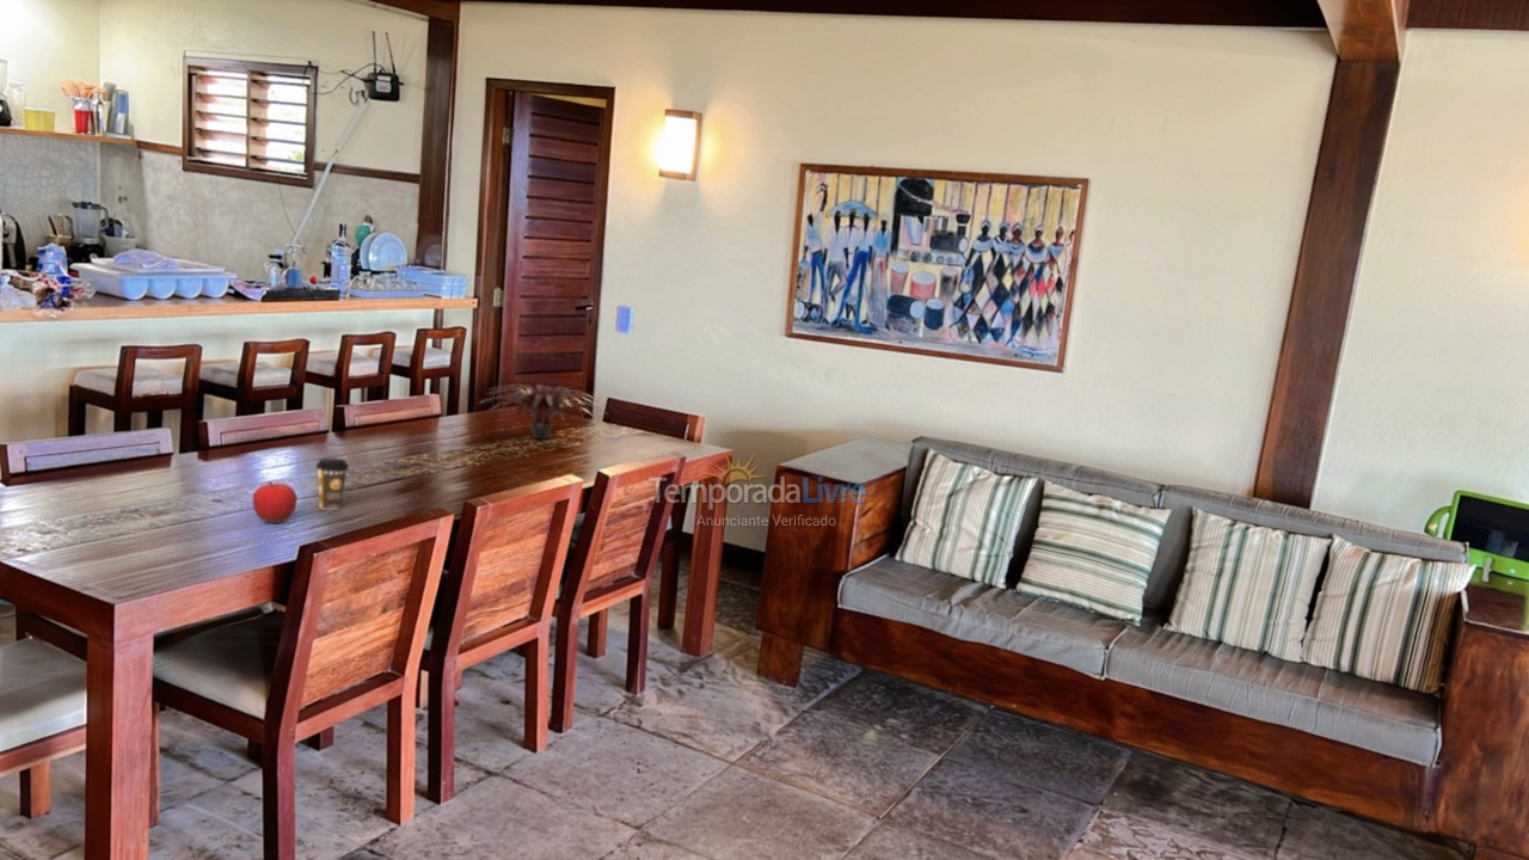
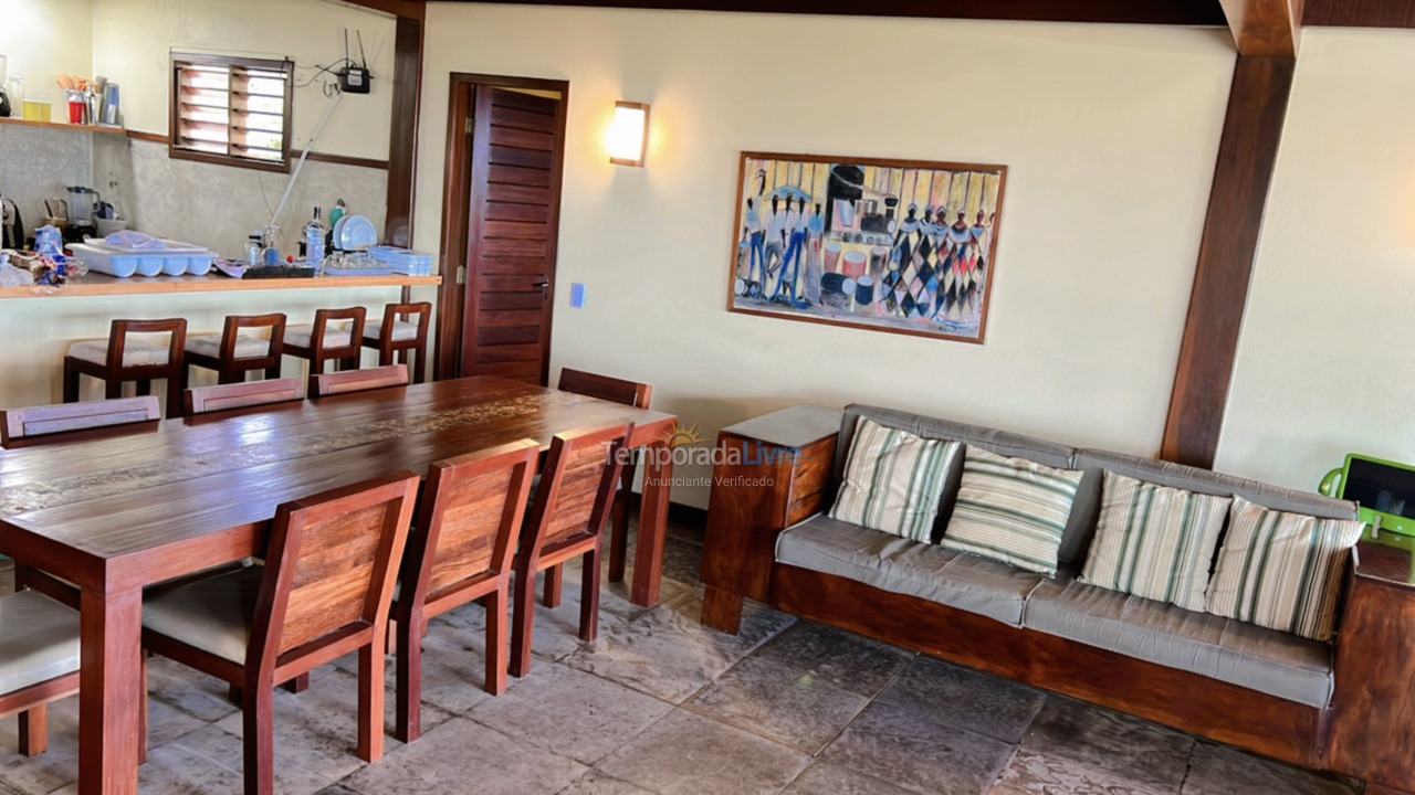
- fruit [252,480,299,524]
- plant [477,383,607,441]
- coffee cup [314,457,350,511]
